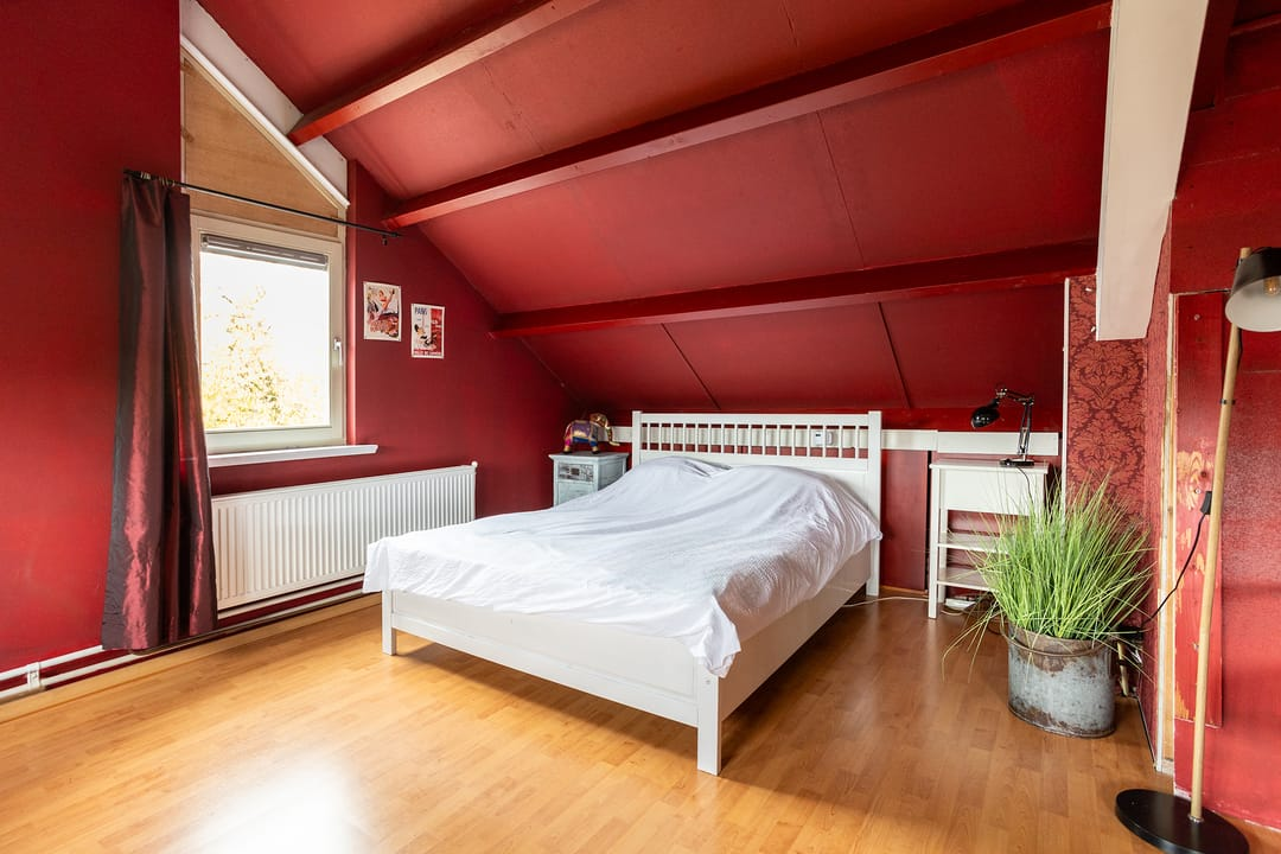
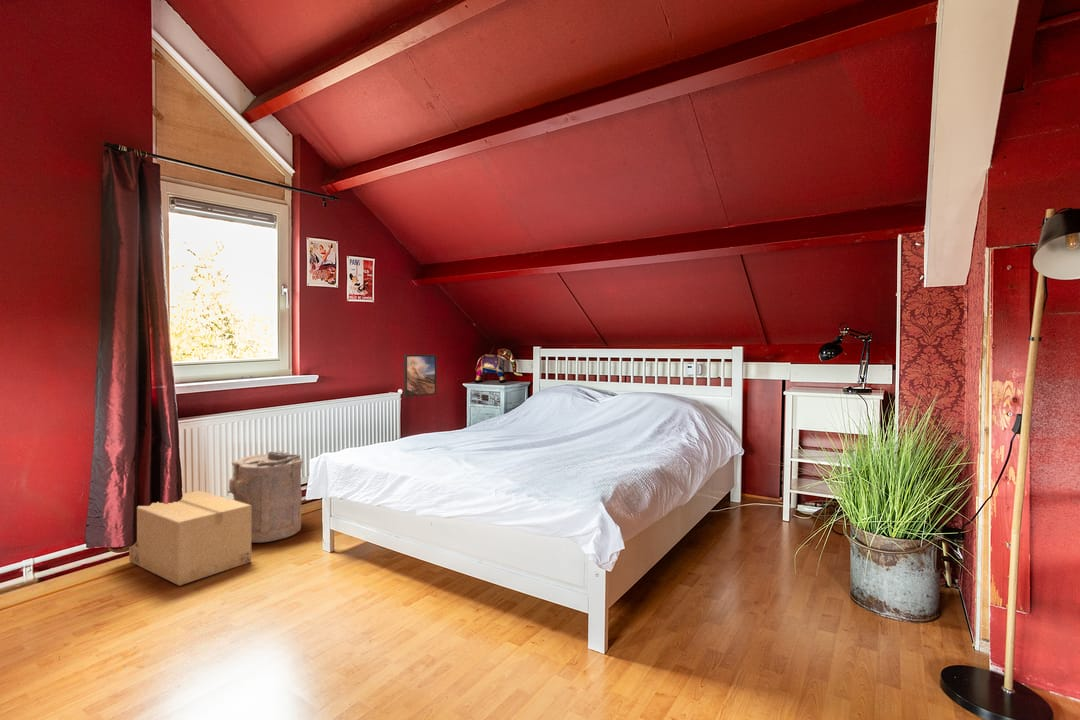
+ cardboard box [128,490,252,587]
+ laundry hamper [227,450,304,544]
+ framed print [403,354,438,398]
